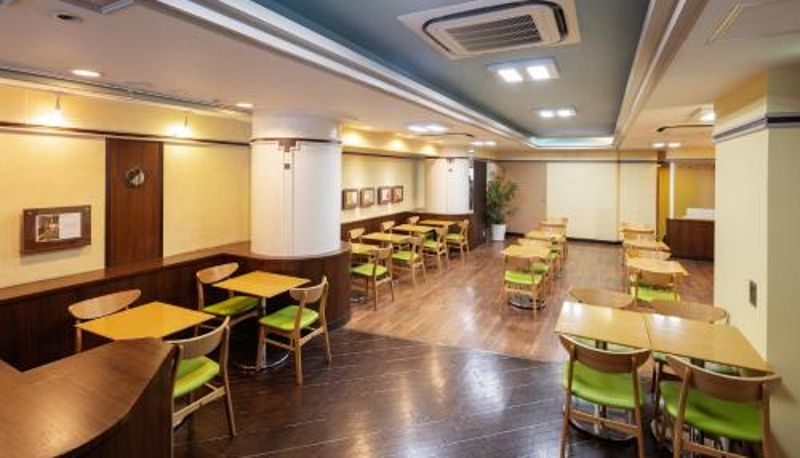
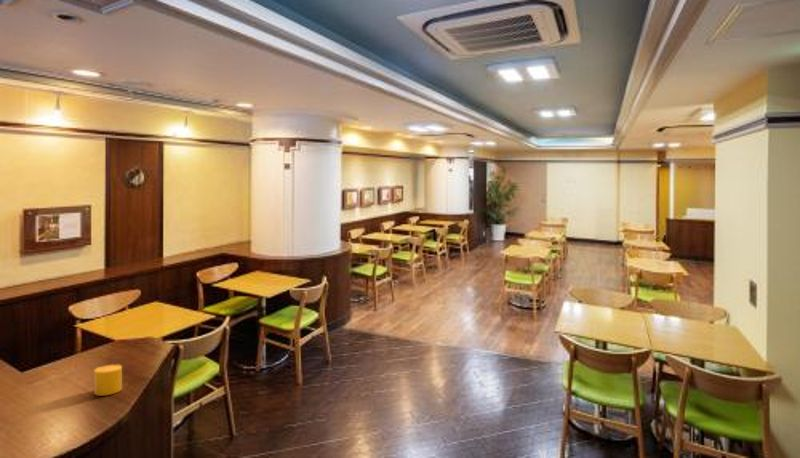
+ cup [93,364,123,397]
